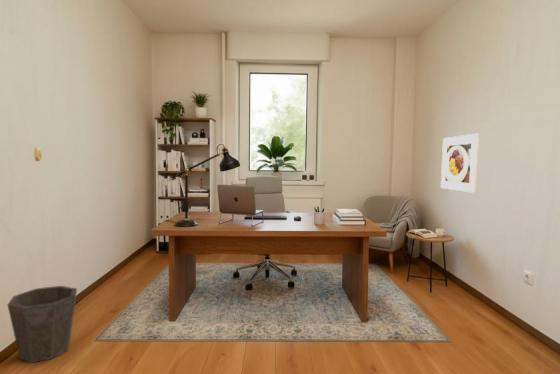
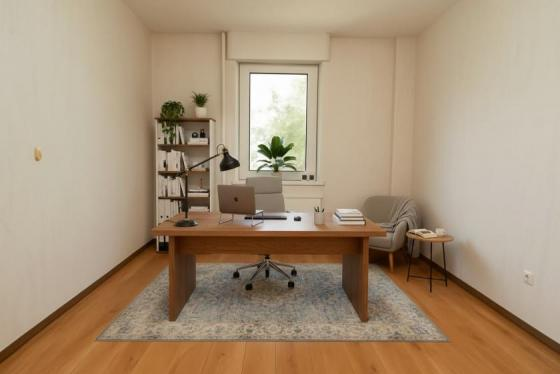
- waste bin [6,285,78,364]
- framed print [440,133,480,194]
